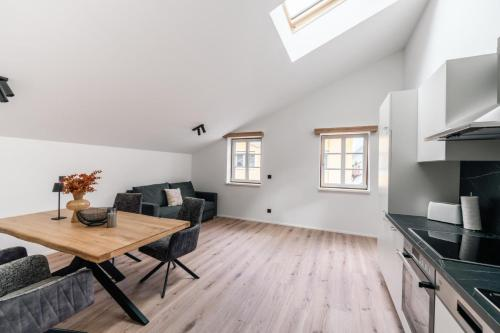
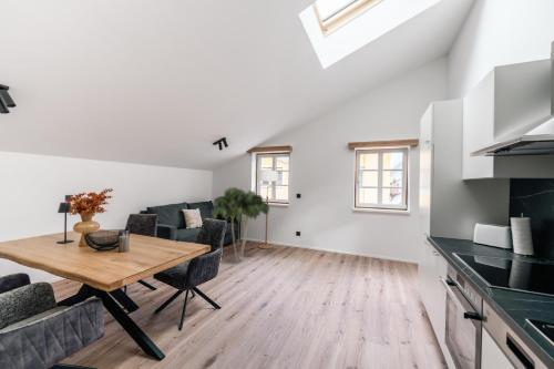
+ floor lamp [256,166,279,249]
+ indoor plant [208,186,270,263]
